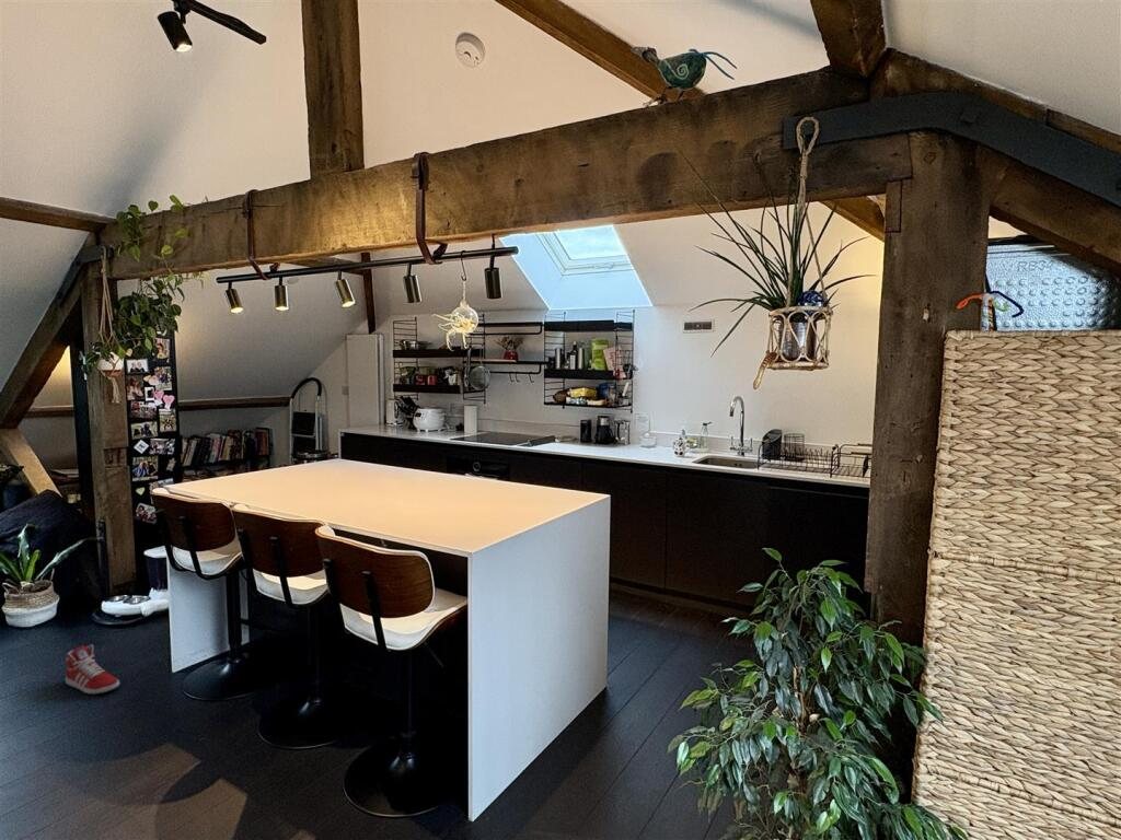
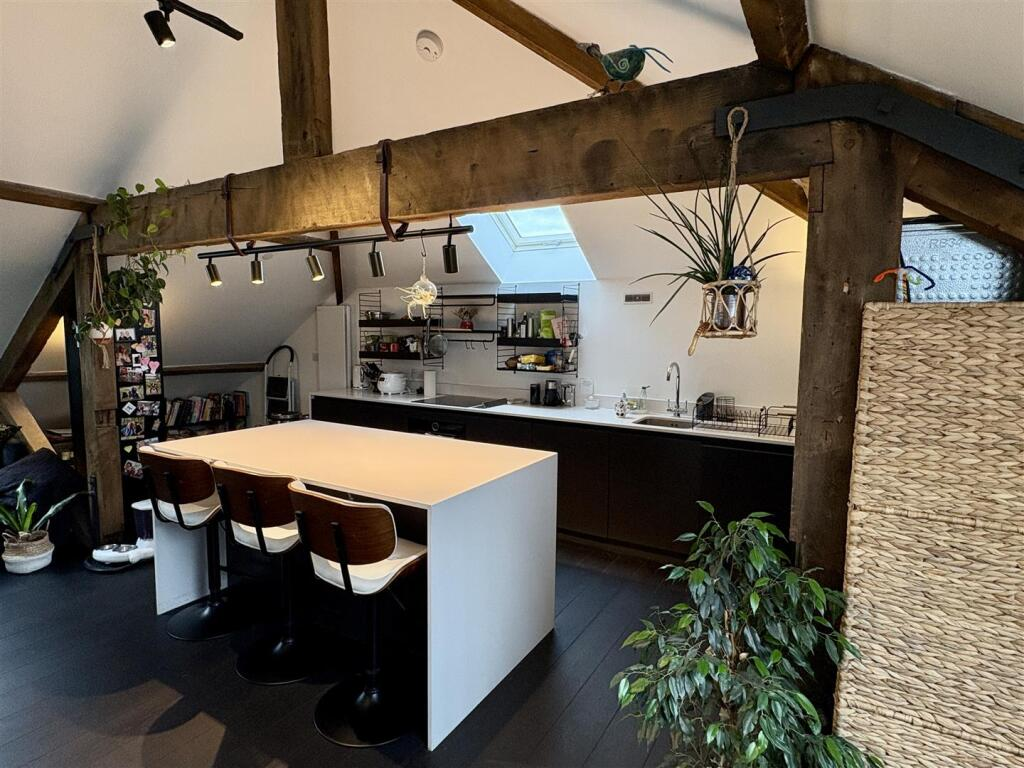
- sneaker [65,643,120,696]
